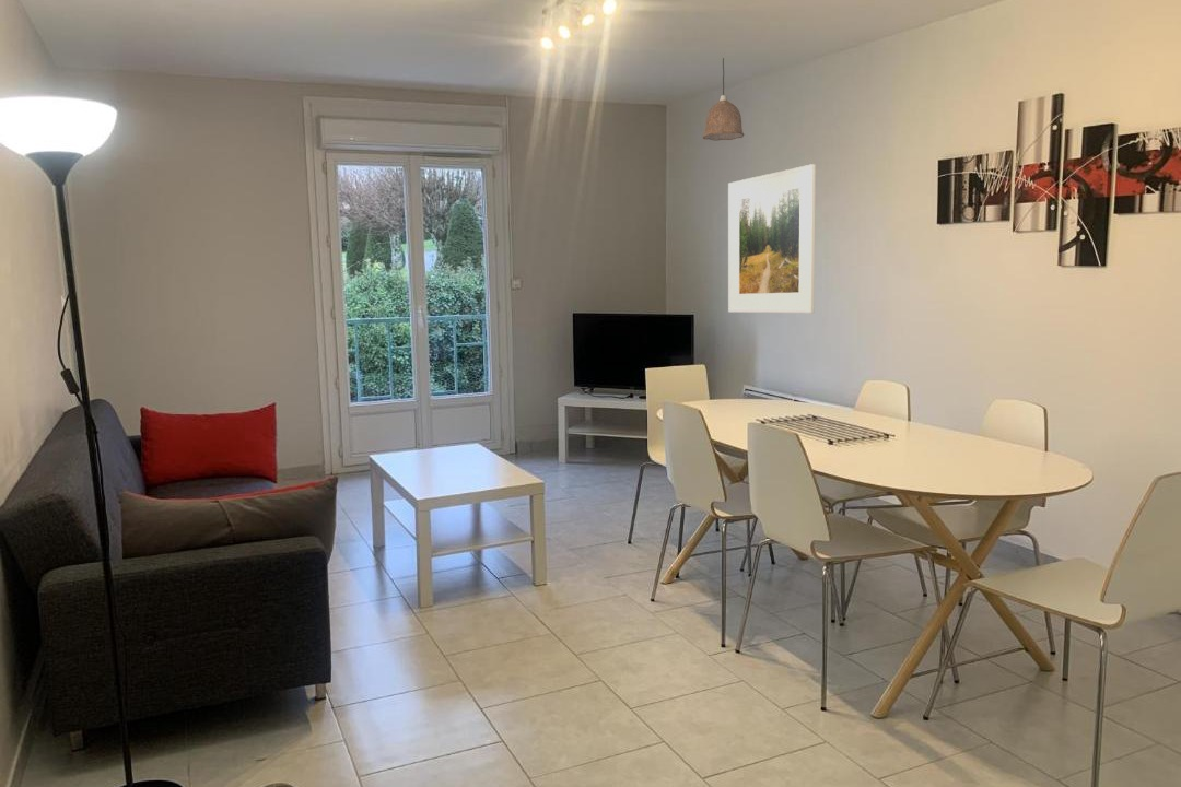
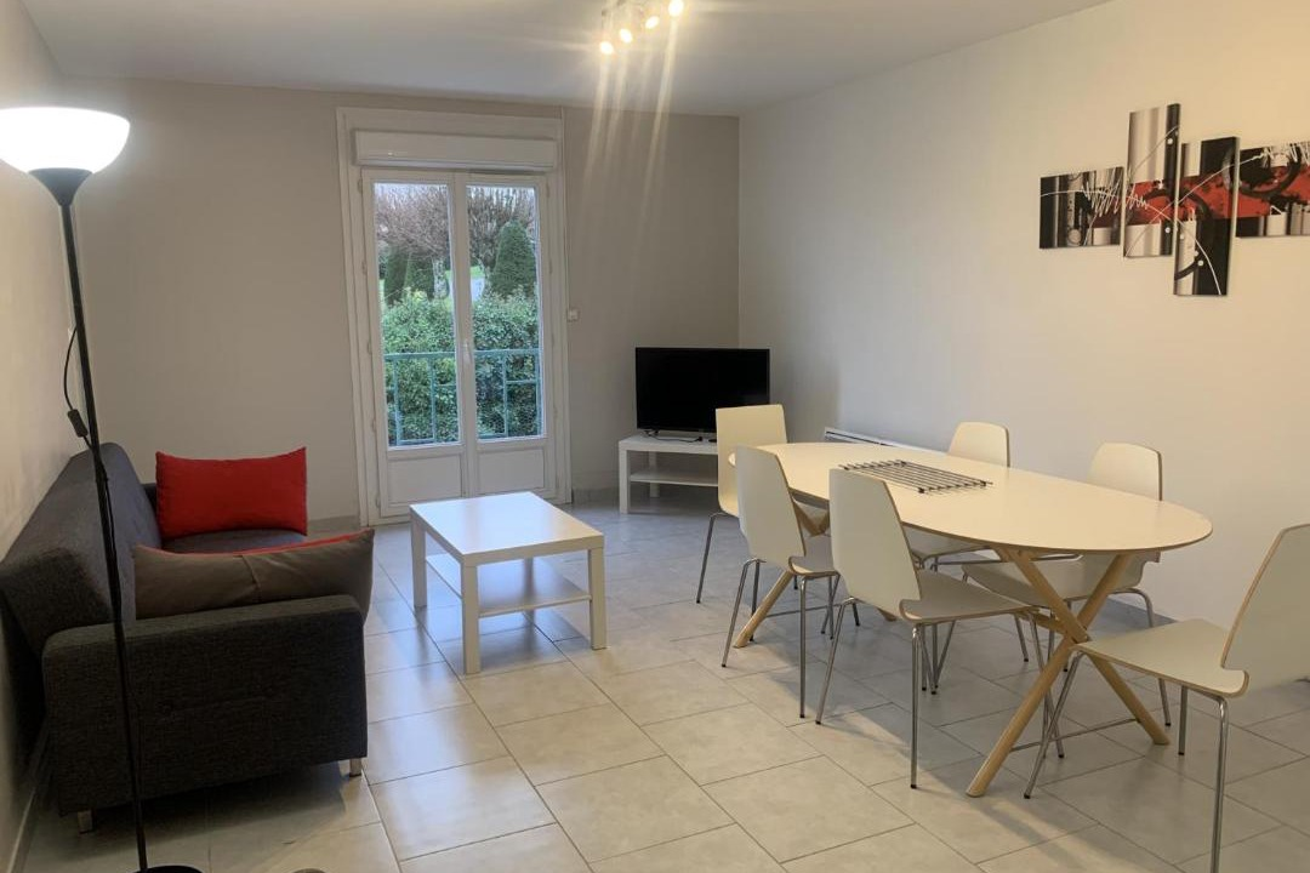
- pendant lamp [702,57,745,142]
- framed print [727,163,817,314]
